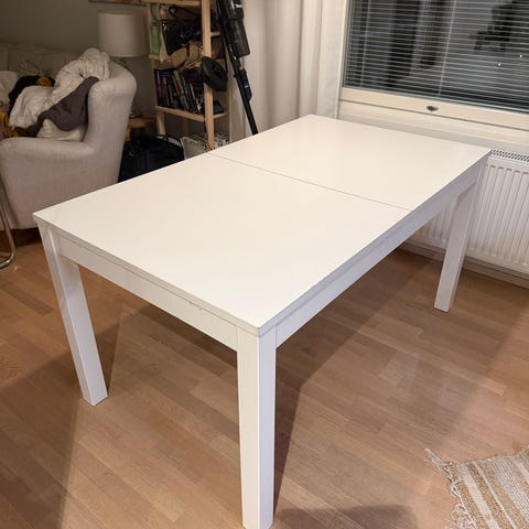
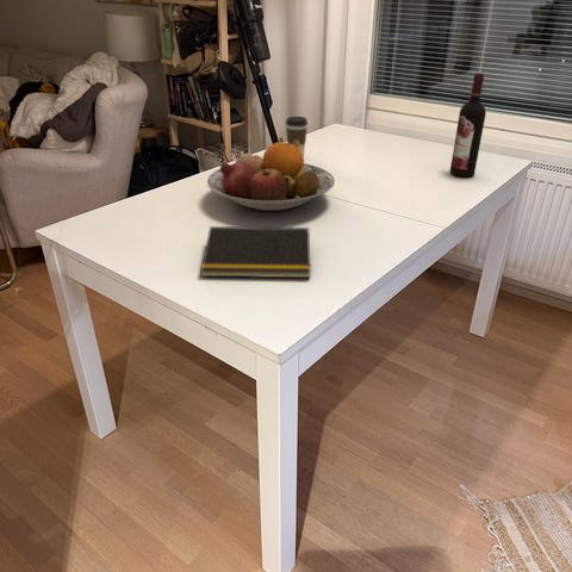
+ notepad [199,225,312,279]
+ fruit bowl [206,136,336,212]
+ wine bottle [449,72,487,178]
+ coffee cup [285,116,309,156]
